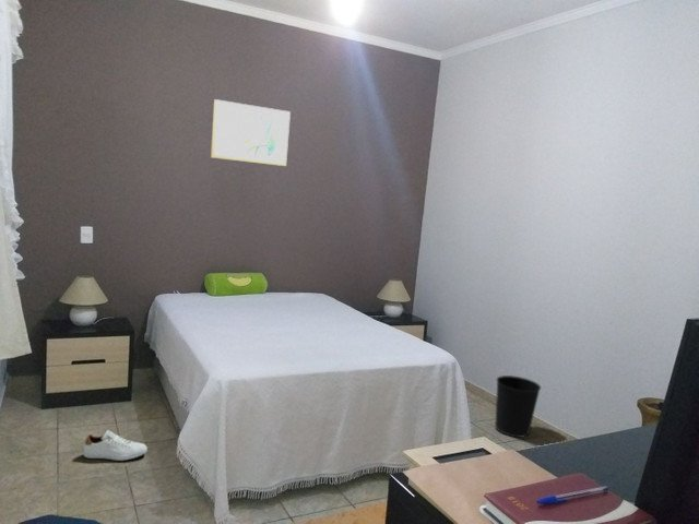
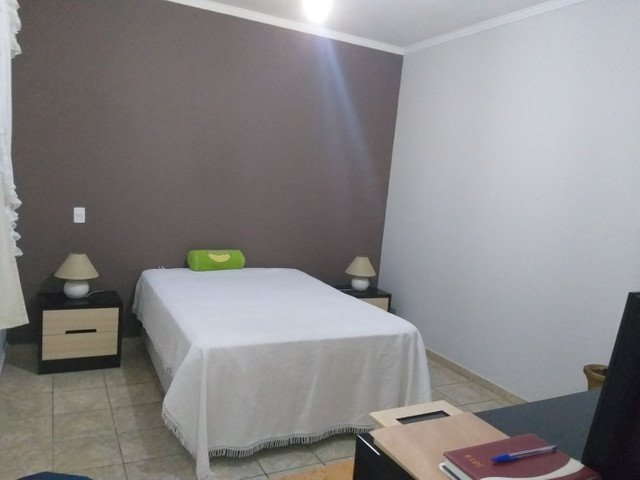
- wall art [210,98,292,167]
- shoe [83,429,149,462]
- wastebasket [494,374,542,439]
